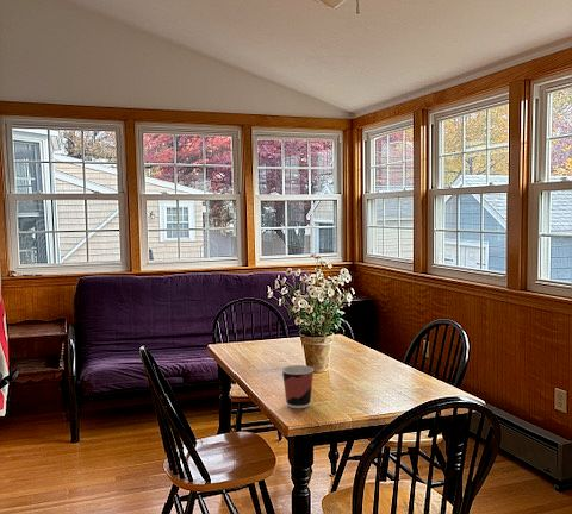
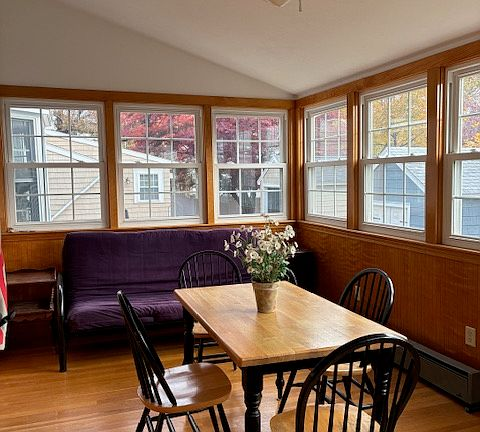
- cup [280,364,315,409]
